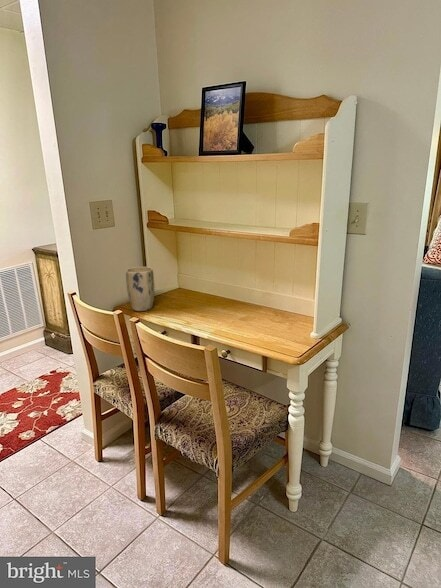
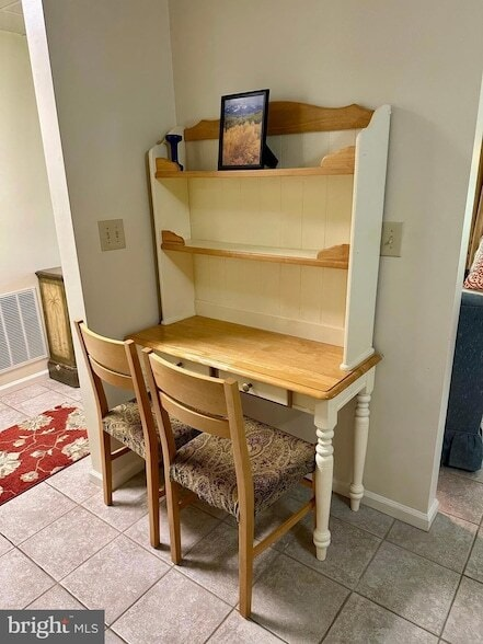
- plant pot [125,266,155,312]
